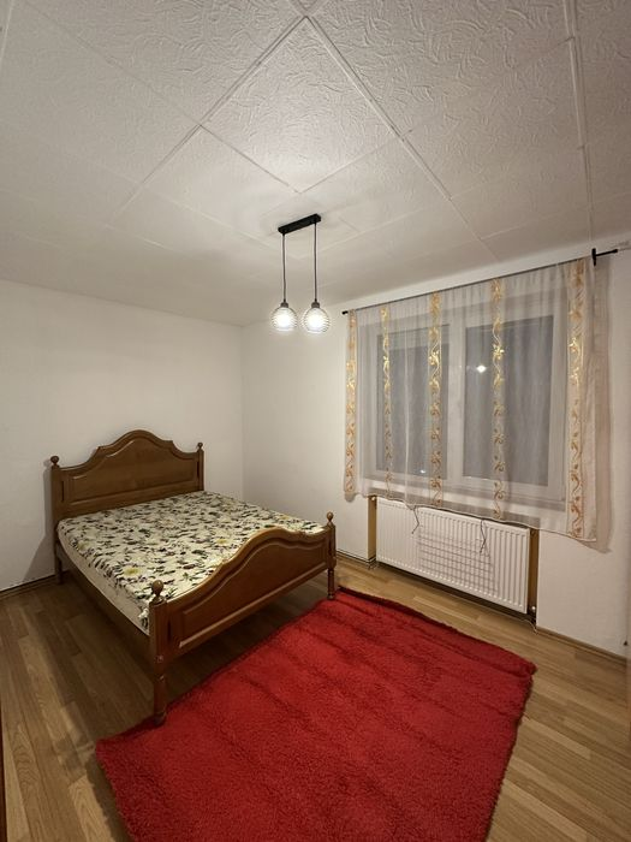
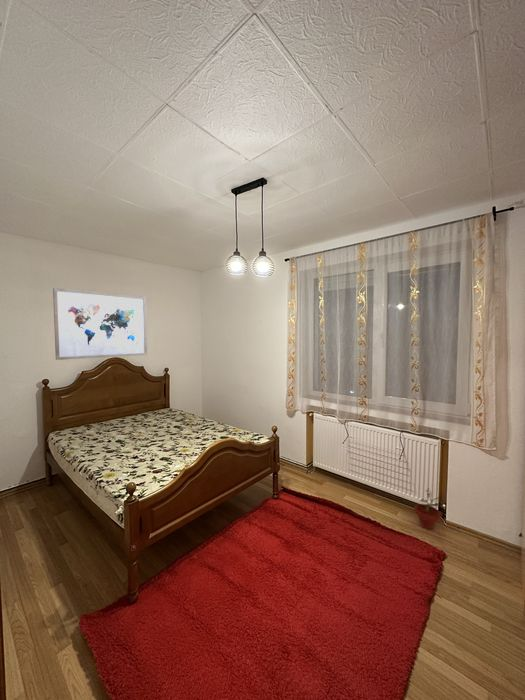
+ potted plant [413,487,445,530]
+ wall art [52,287,148,361]
